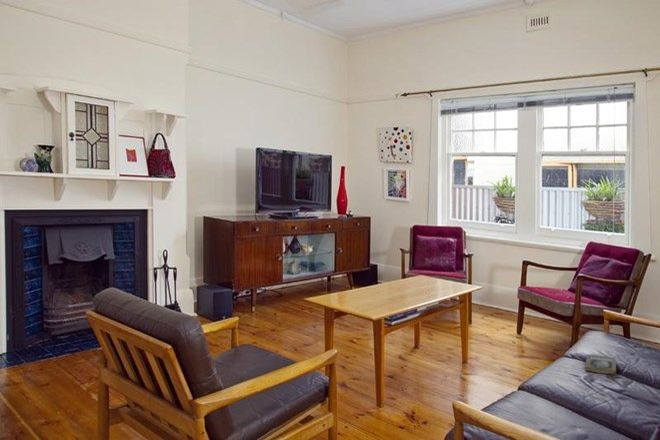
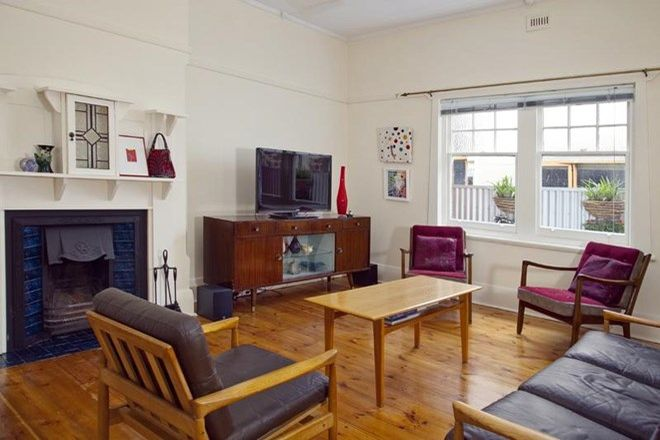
- book [584,353,617,375]
